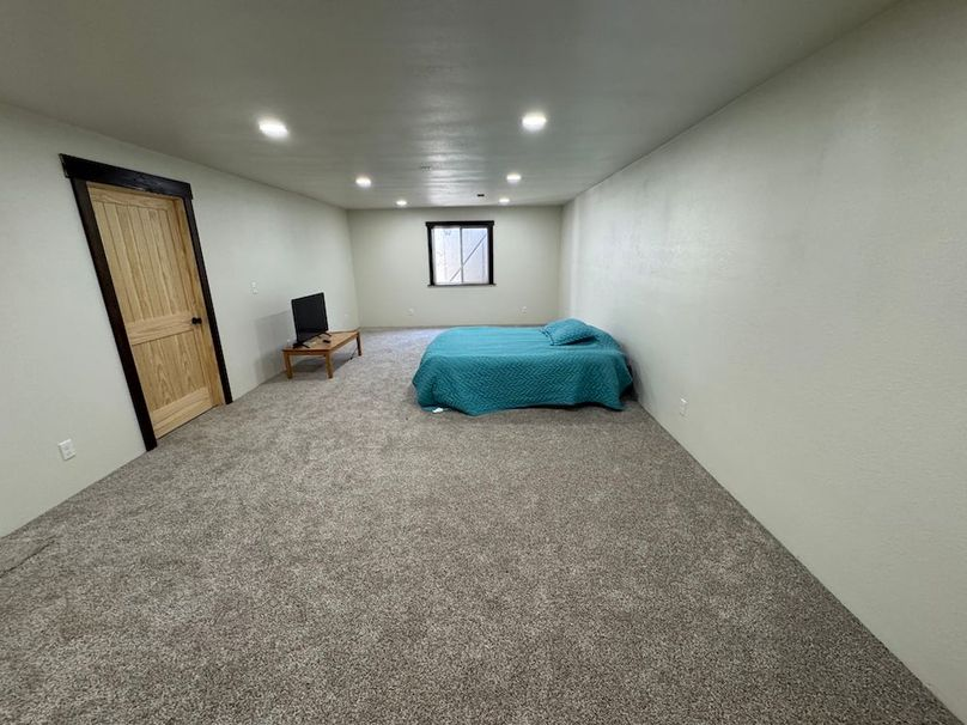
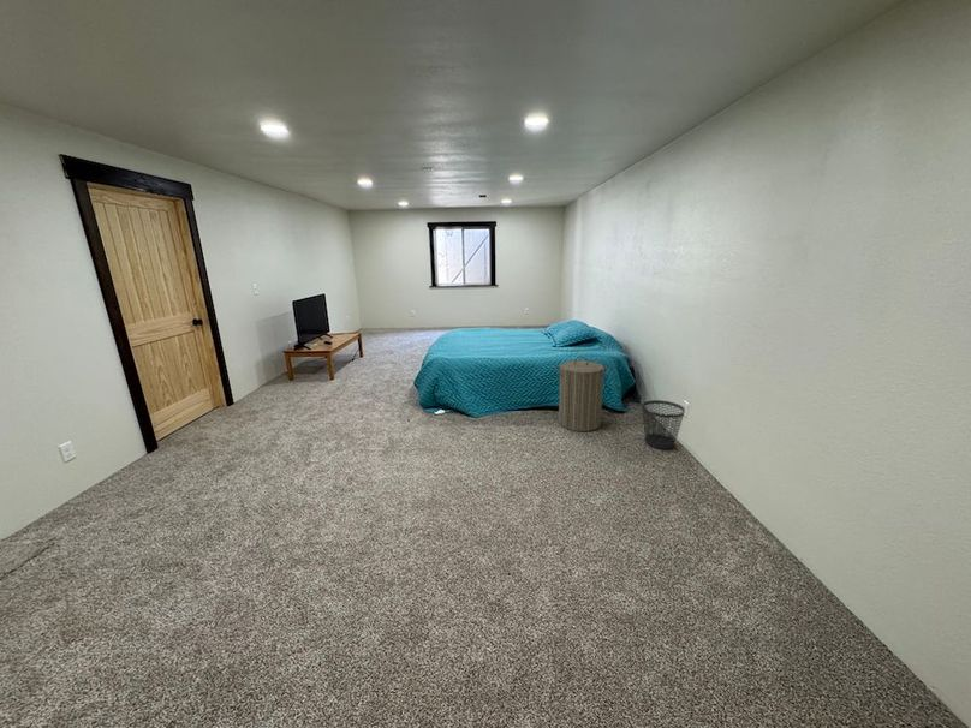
+ laundry hamper [554,356,609,432]
+ wastebasket [641,399,686,450]
